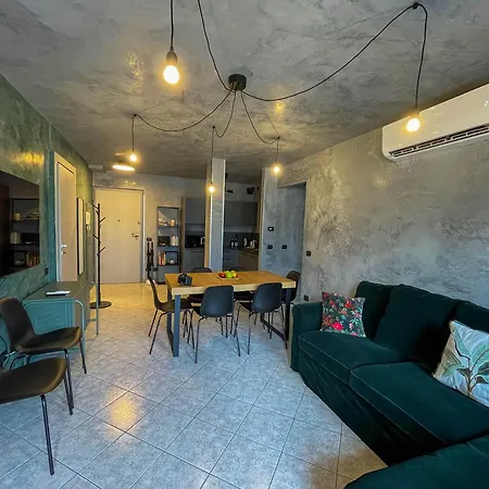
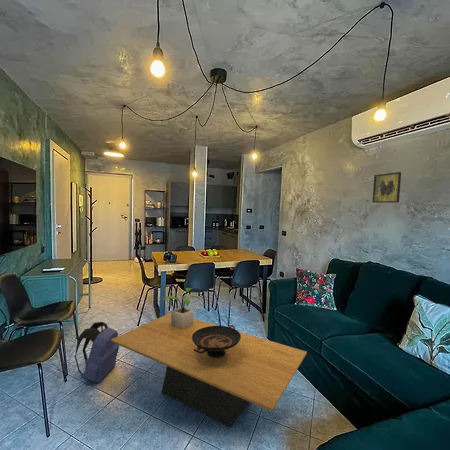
+ coffee table [111,312,308,428]
+ potted plant [162,287,201,329]
+ backpack [74,321,120,384]
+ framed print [371,171,402,204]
+ decorative bowl [192,324,241,358]
